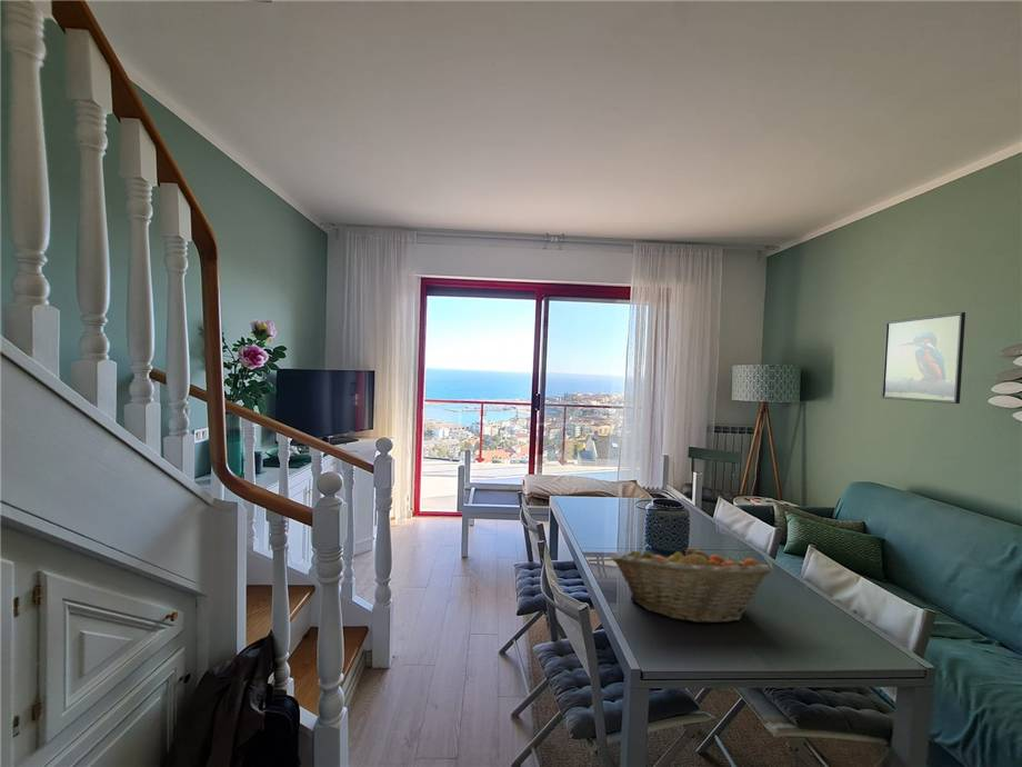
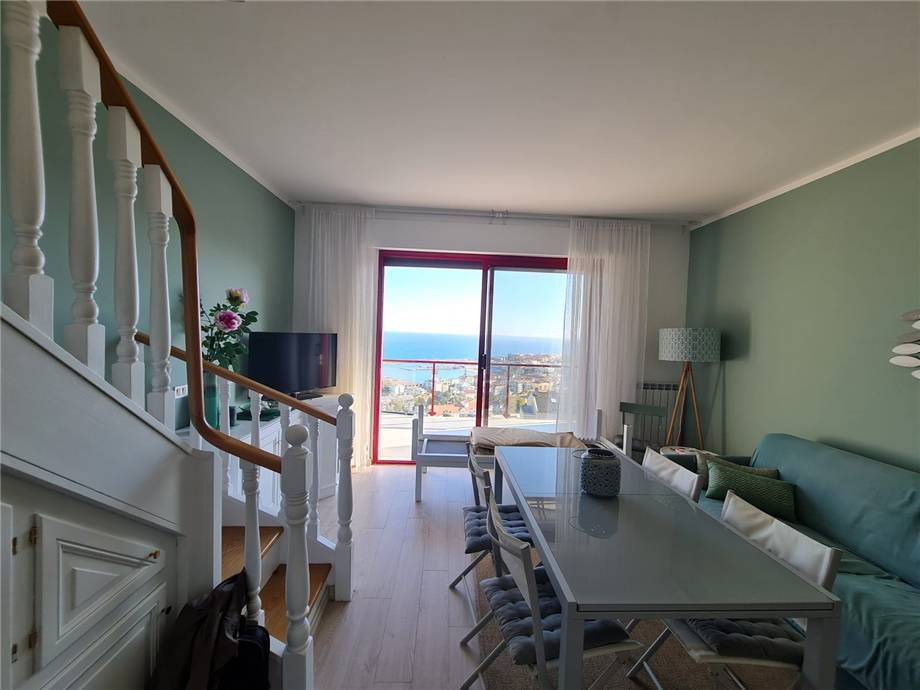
- fruit basket [610,542,773,625]
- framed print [880,311,966,405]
